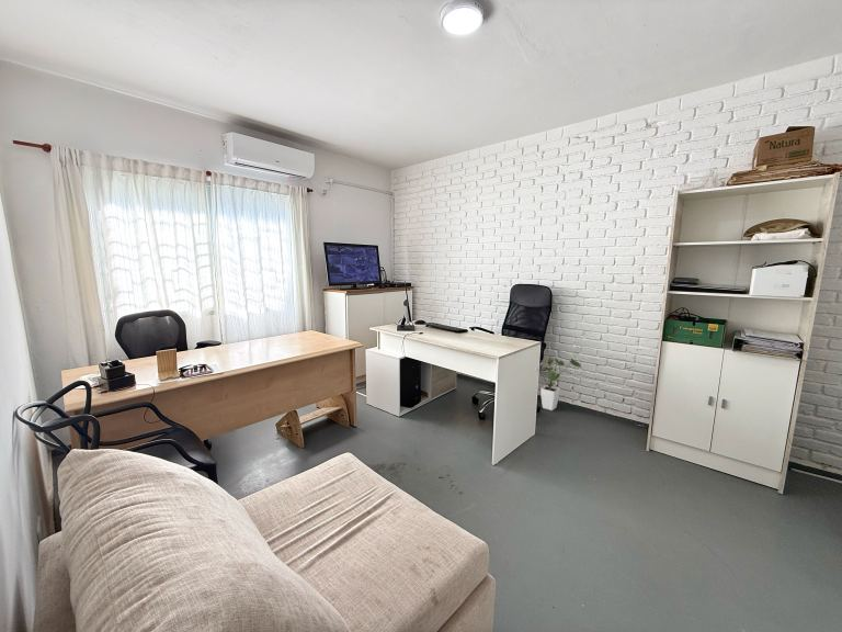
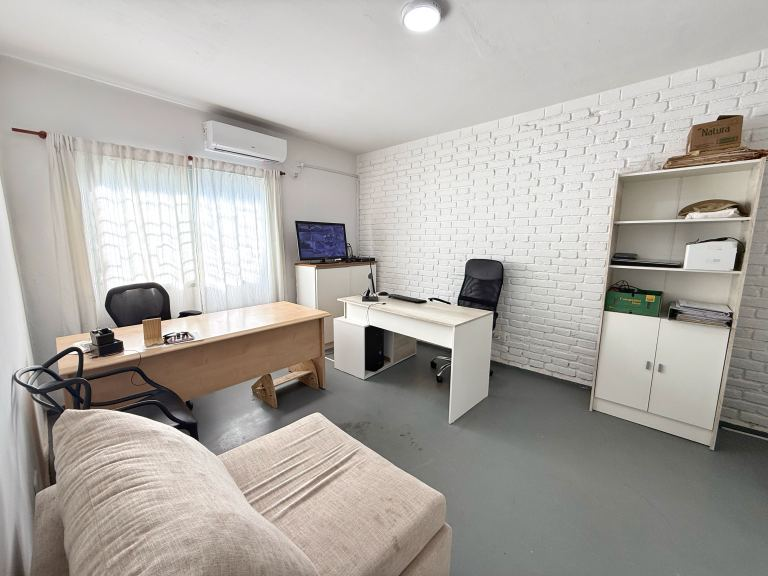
- house plant [538,358,582,411]
